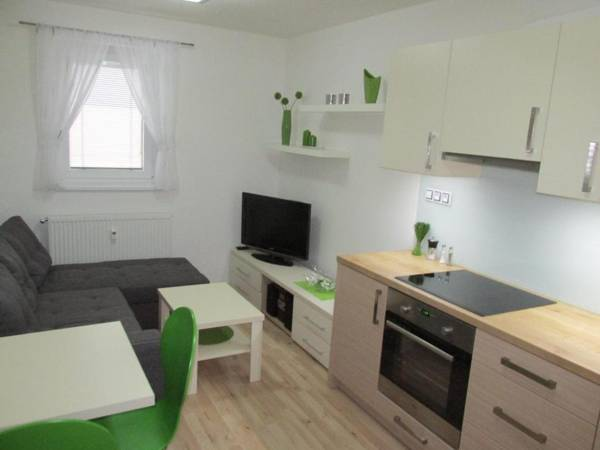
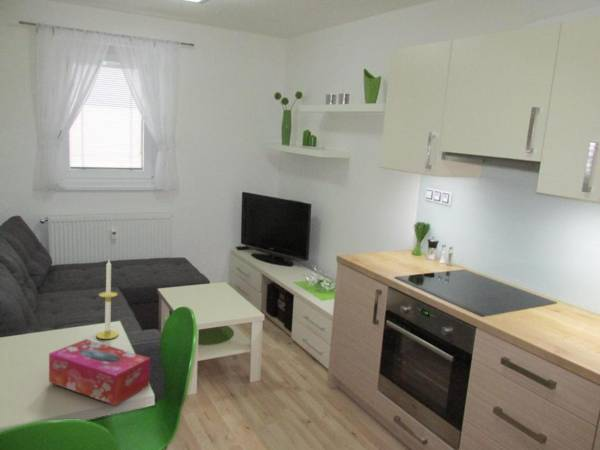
+ candle [95,259,120,340]
+ tissue box [48,338,151,407]
